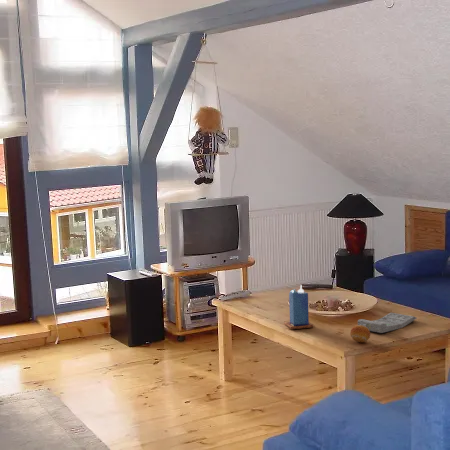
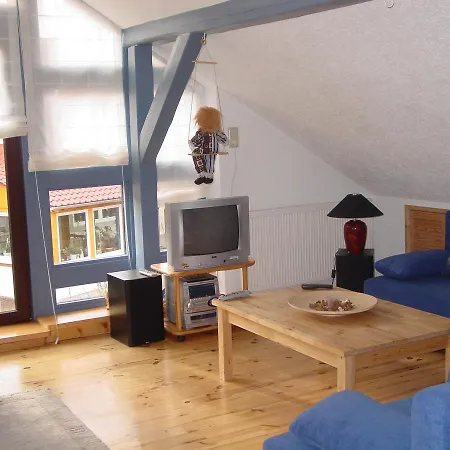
- candle [283,284,314,330]
- magazine [357,312,418,334]
- fruit [349,324,371,343]
